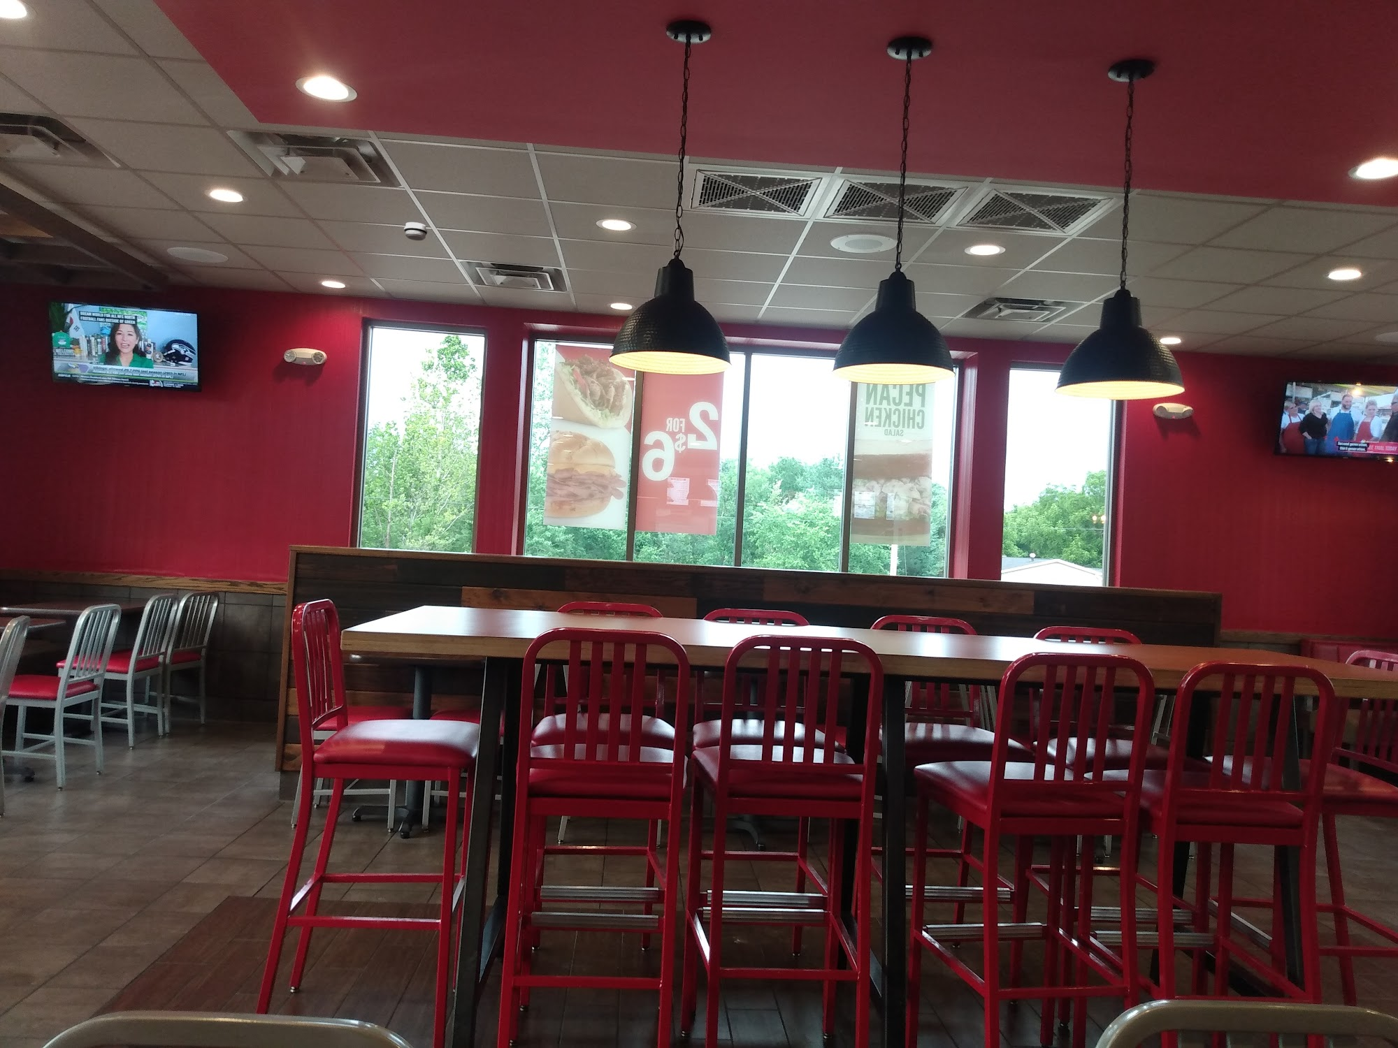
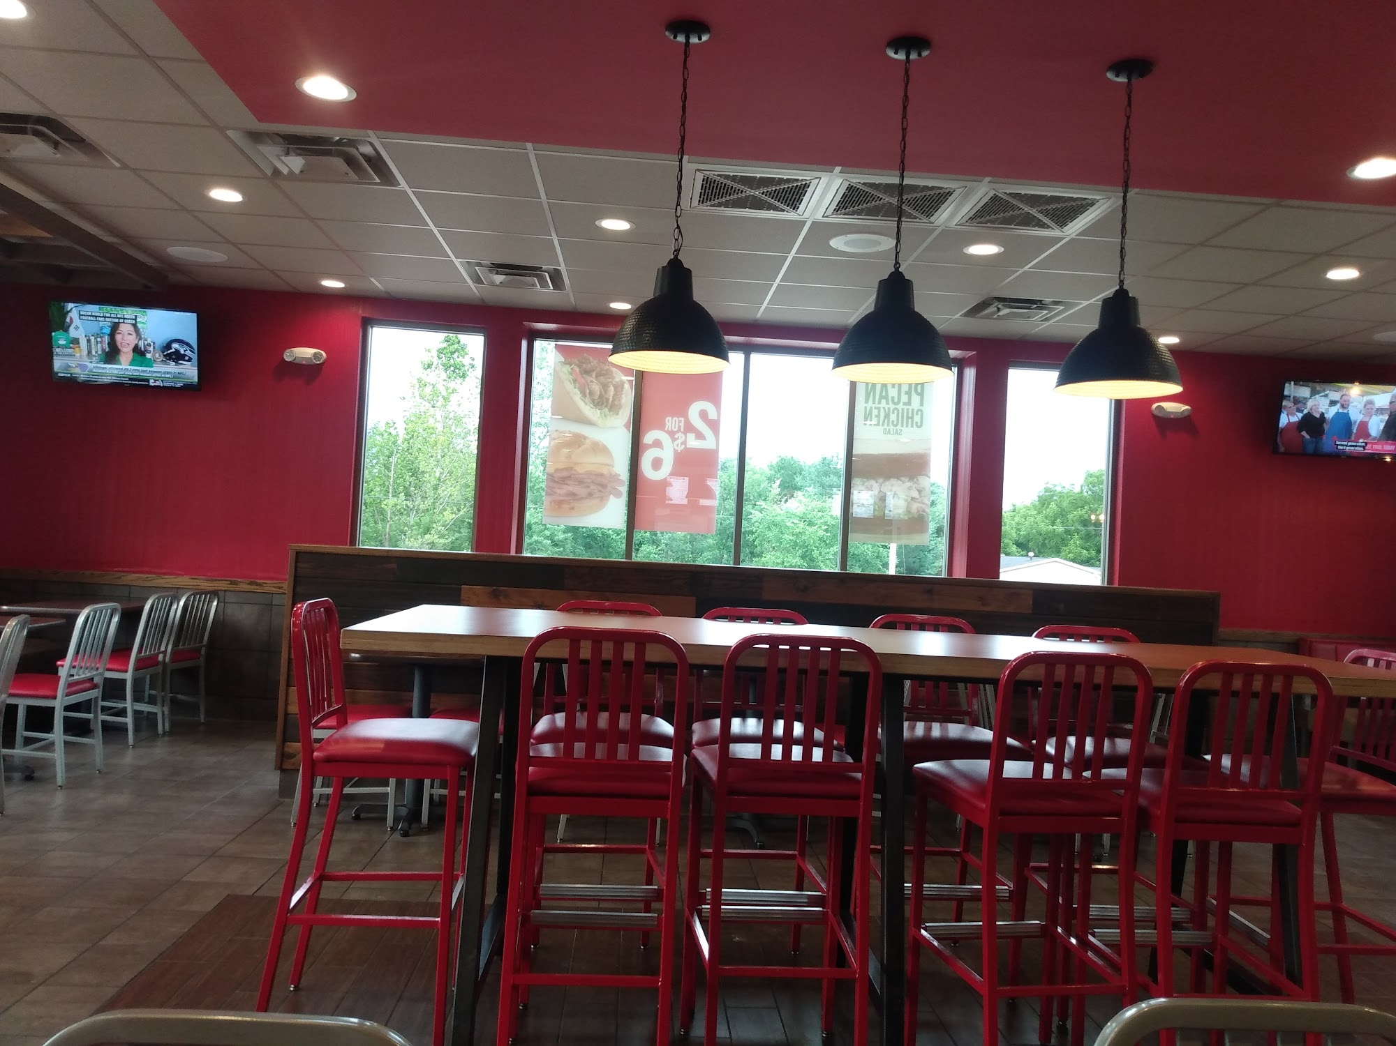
- smoke detector [403,221,428,241]
